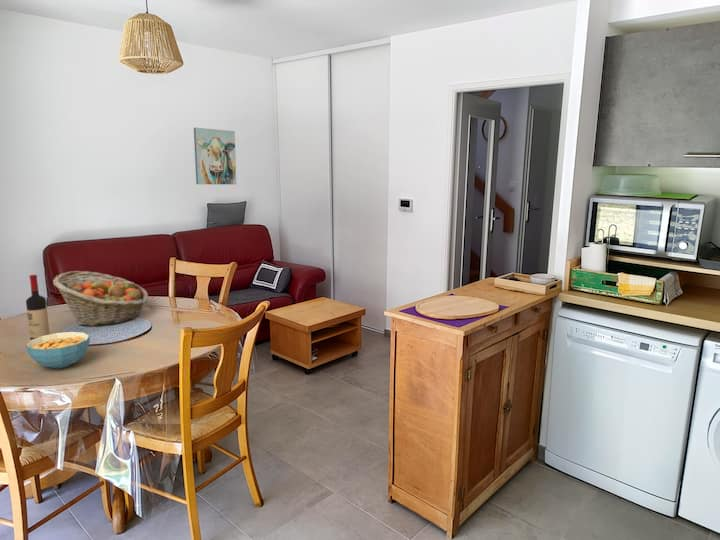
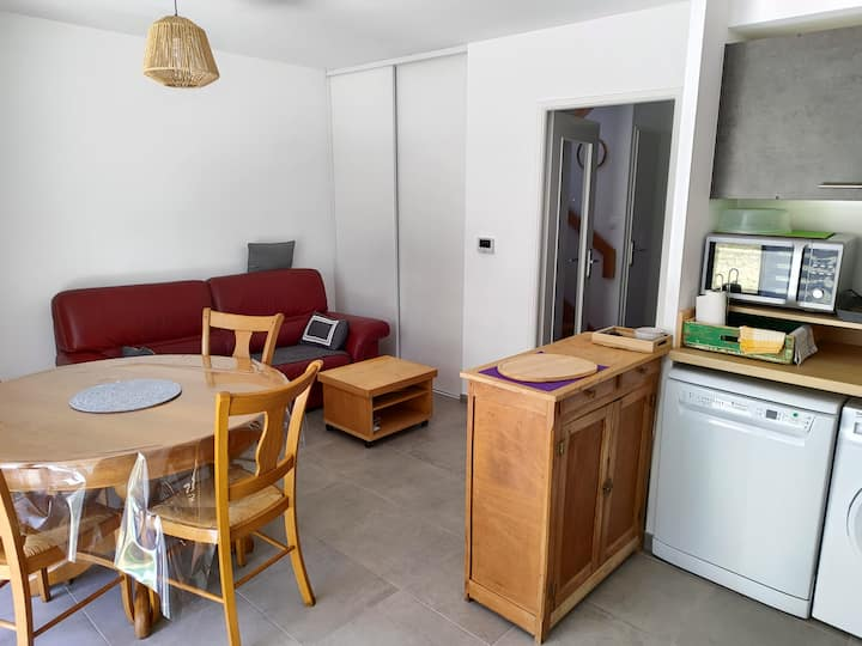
- fruit basket [52,270,149,327]
- wall art [193,127,237,185]
- wine bottle [25,274,50,340]
- cereal bowl [25,331,91,369]
